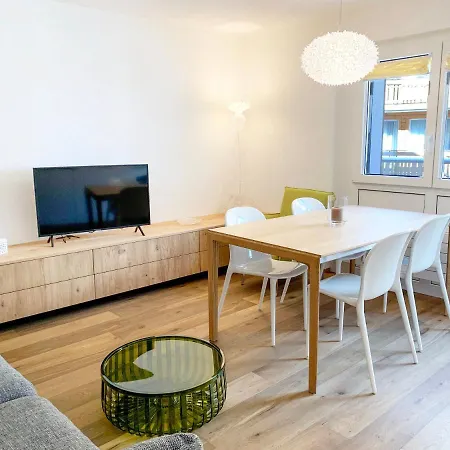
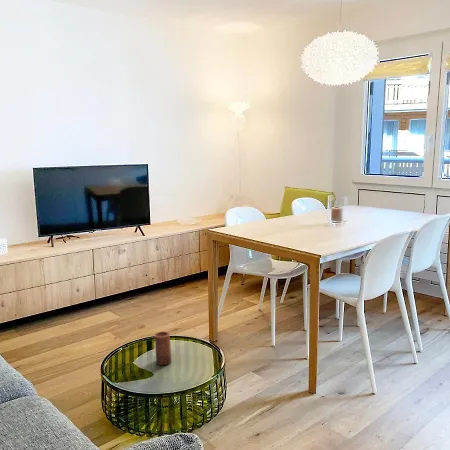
+ candle [154,331,172,366]
